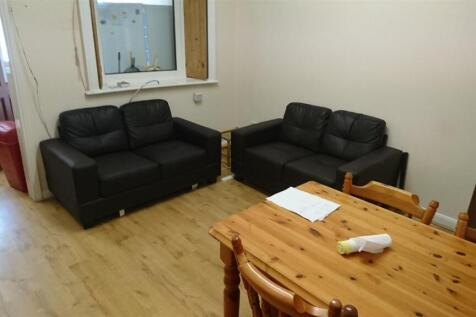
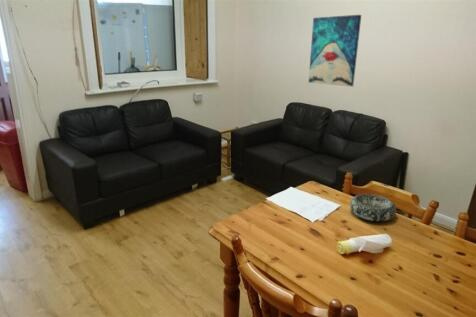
+ decorative bowl [349,193,397,222]
+ wall art [308,14,362,87]
